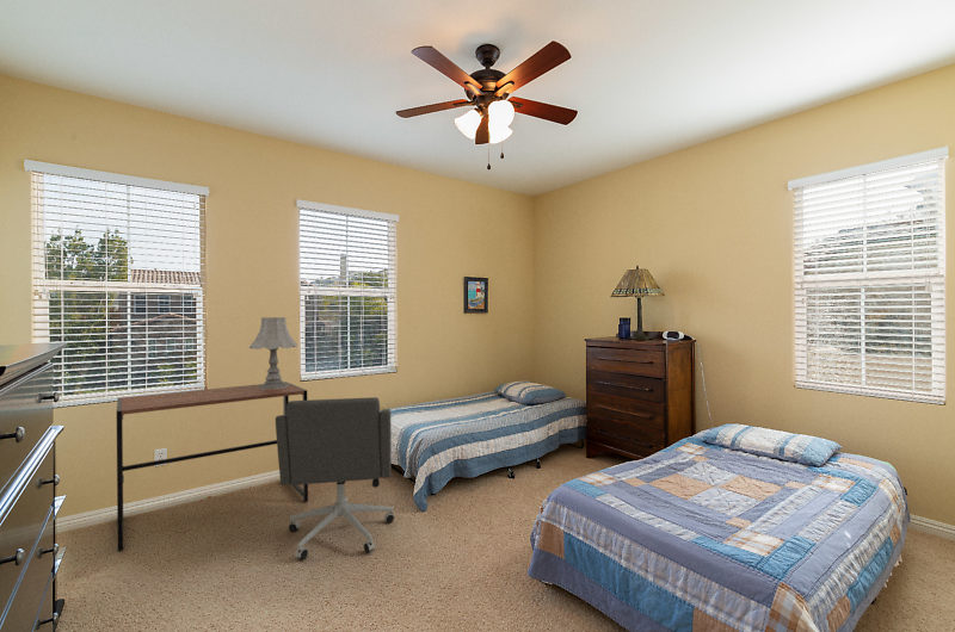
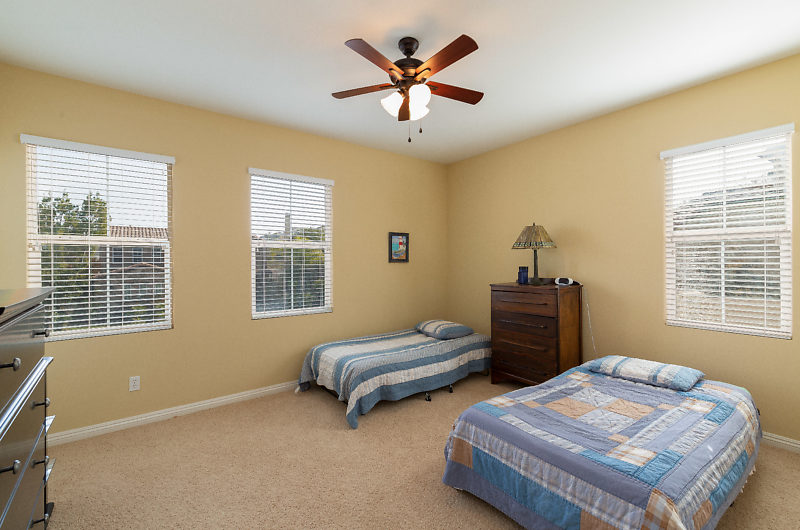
- table lamp [248,316,298,390]
- office chair [275,396,395,560]
- desk [116,380,309,552]
